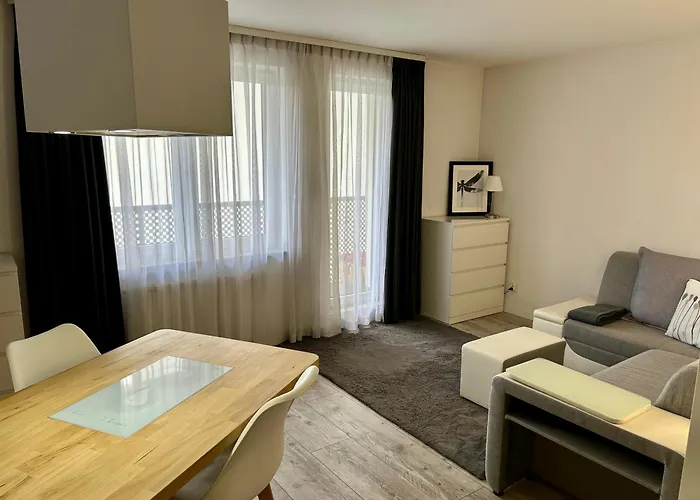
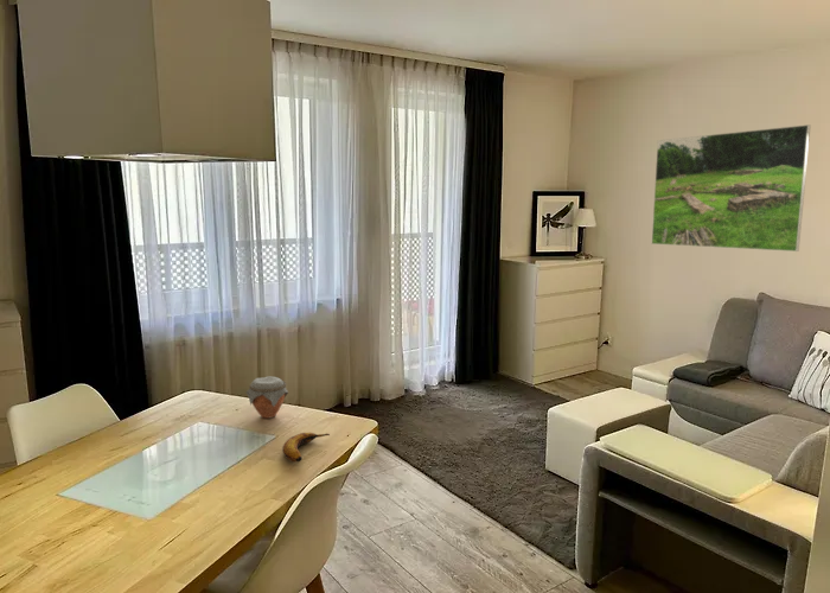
+ jar [244,376,289,420]
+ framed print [651,123,812,253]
+ banana [282,432,331,464]
